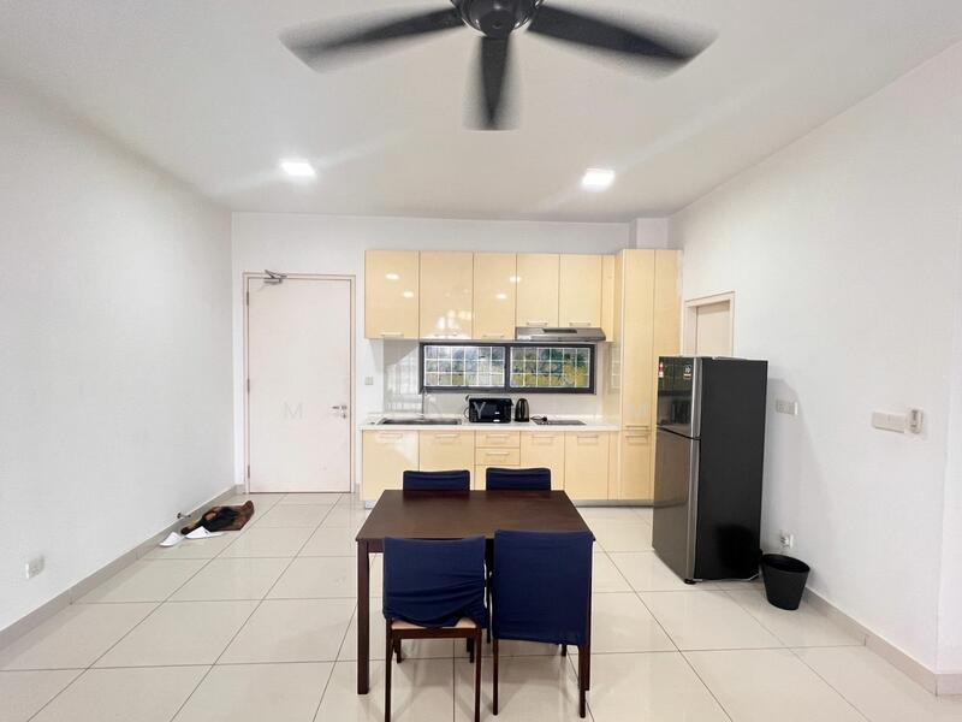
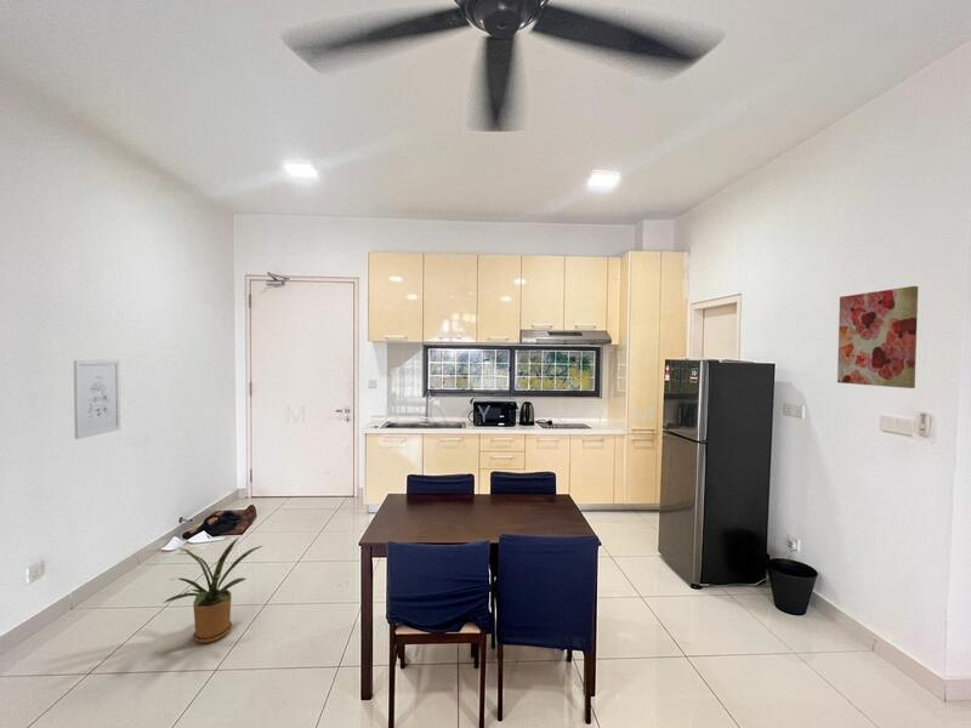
+ wall art [73,358,121,440]
+ wall art [836,285,919,389]
+ house plant [163,536,263,644]
